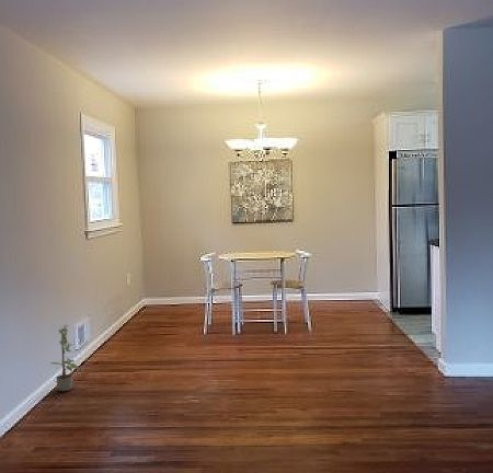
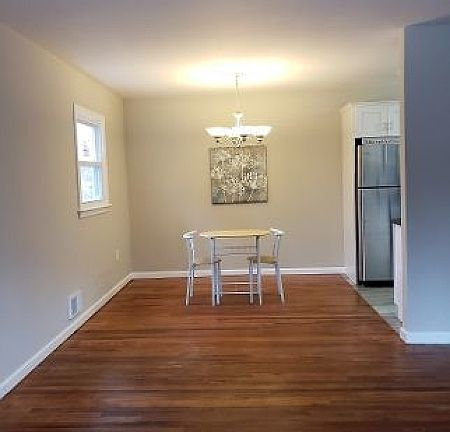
- potted plant [49,324,82,392]
